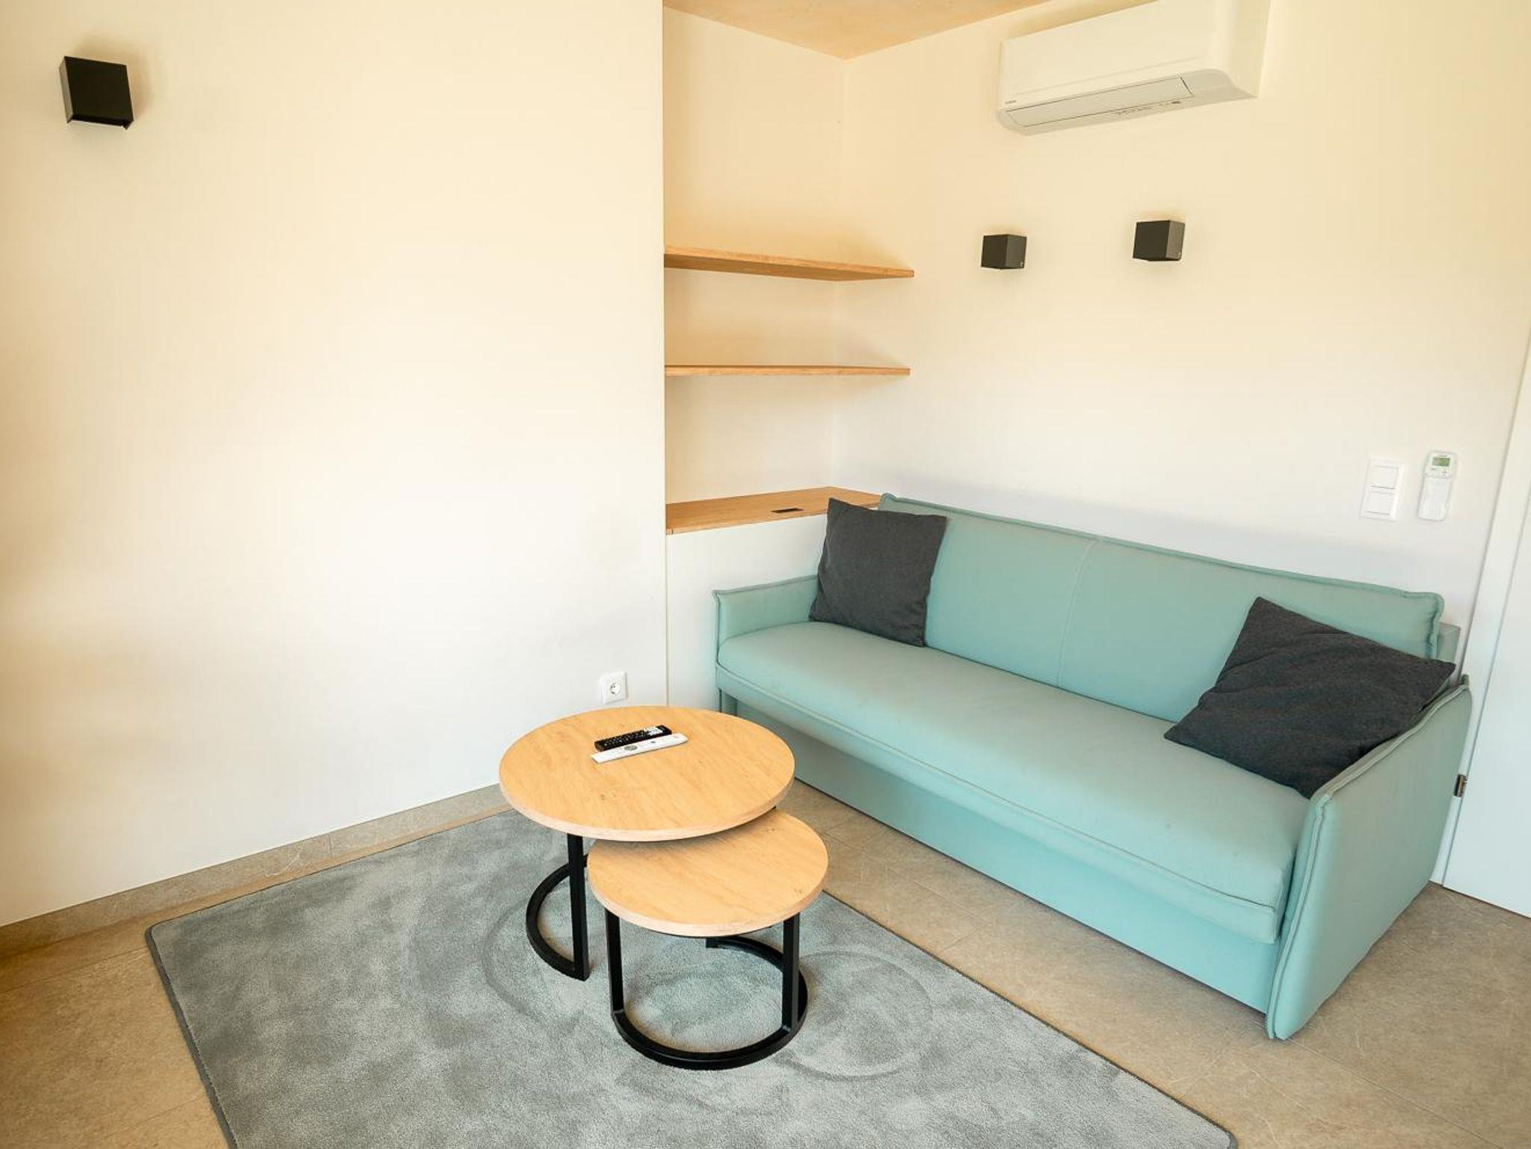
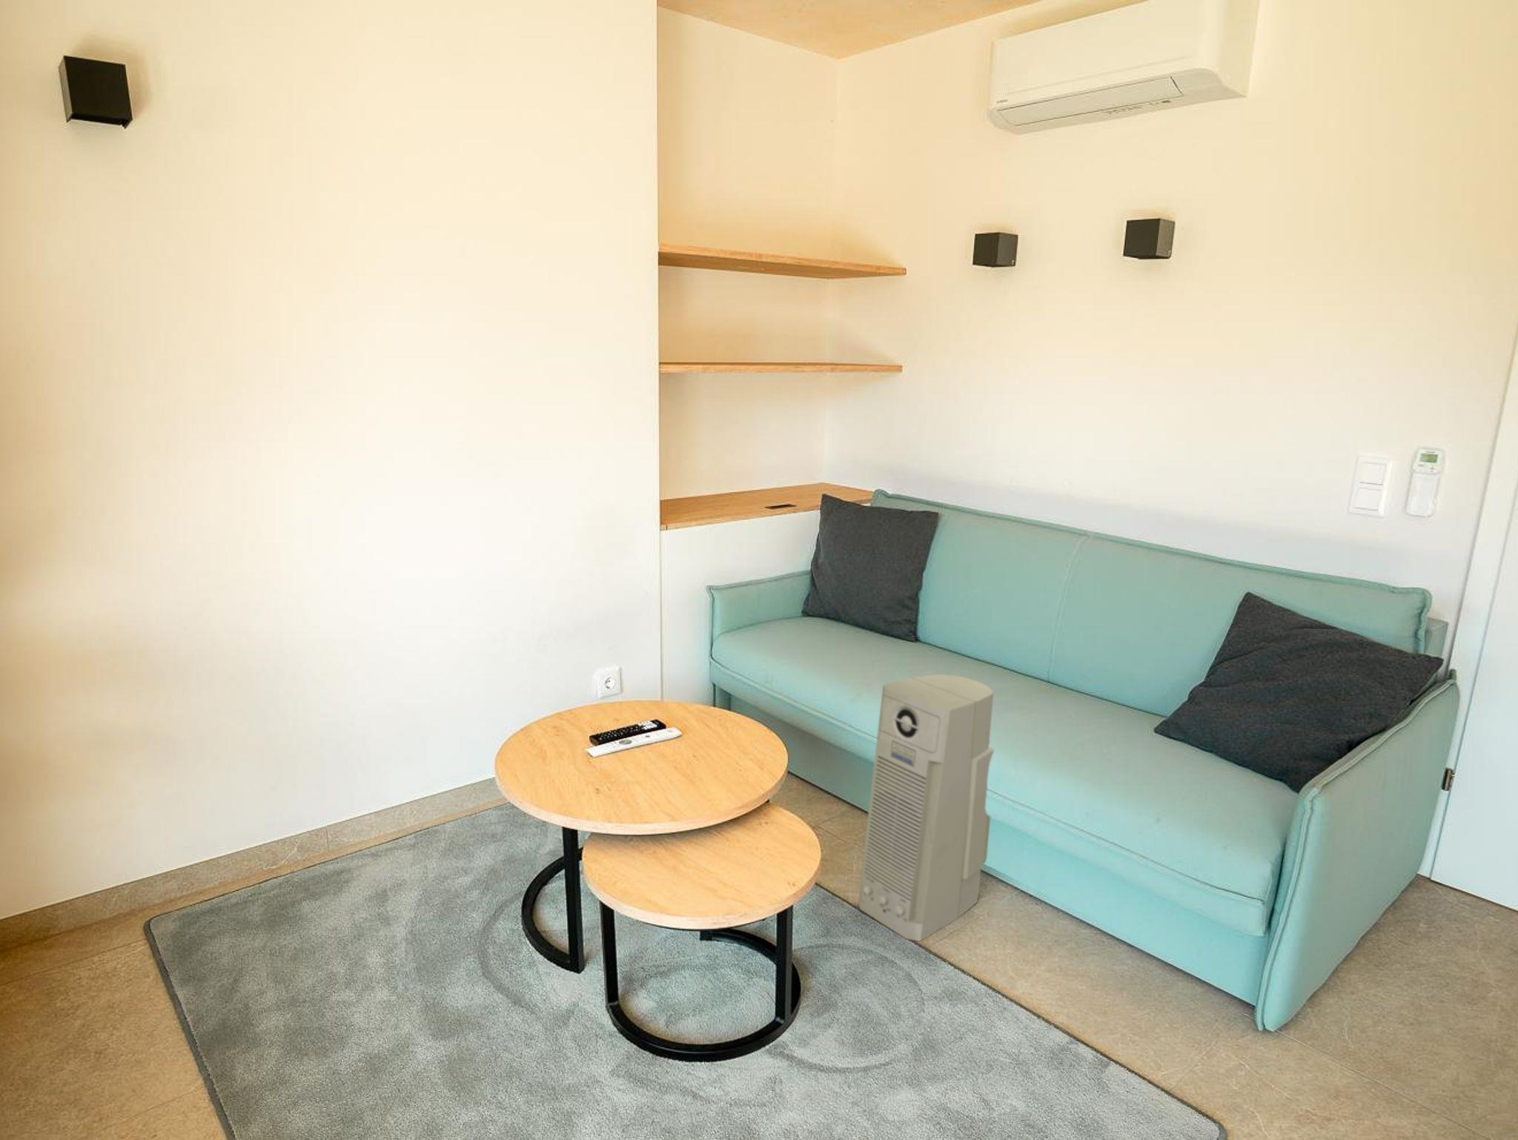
+ air purifier [857,674,995,942]
